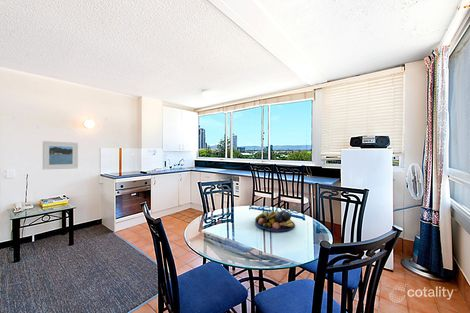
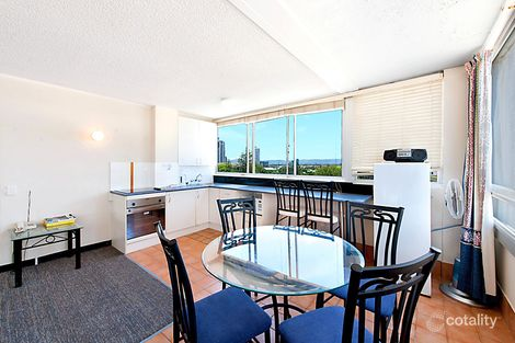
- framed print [42,140,79,170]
- fruit bowl [254,210,296,232]
